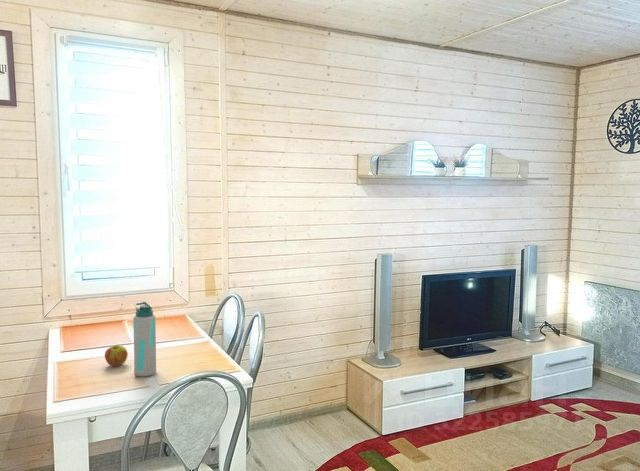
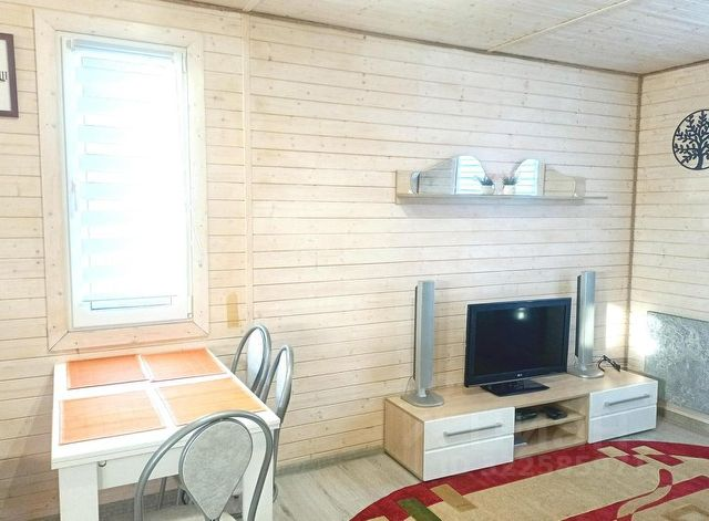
- apple [104,344,129,367]
- water bottle [132,301,157,378]
